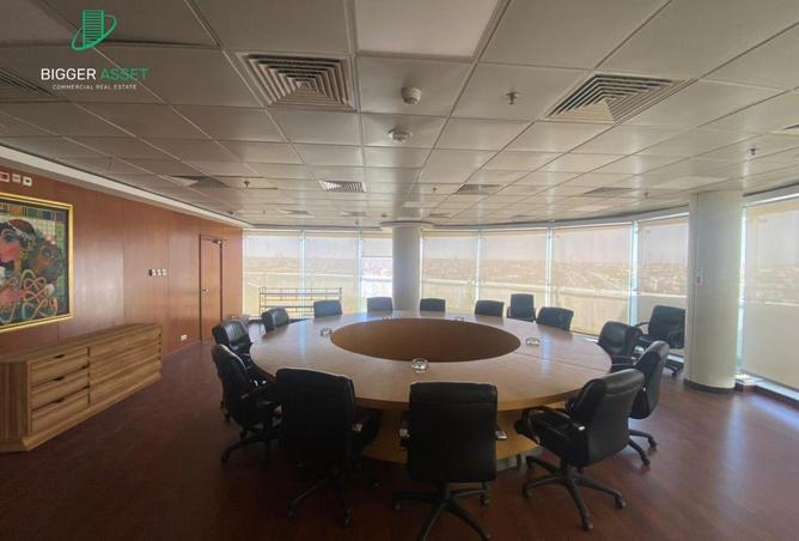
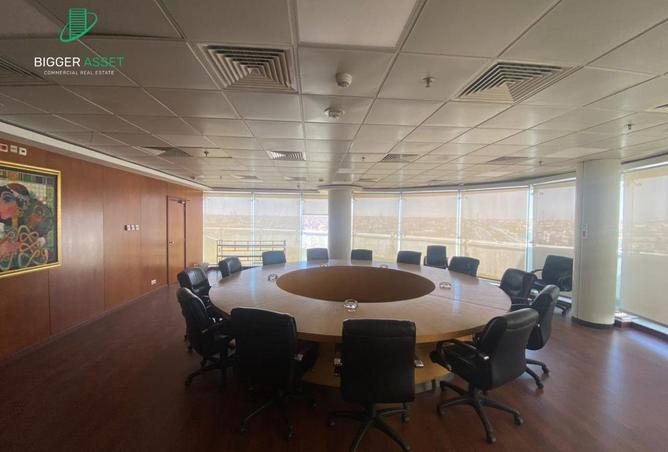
- sideboard [0,322,163,454]
